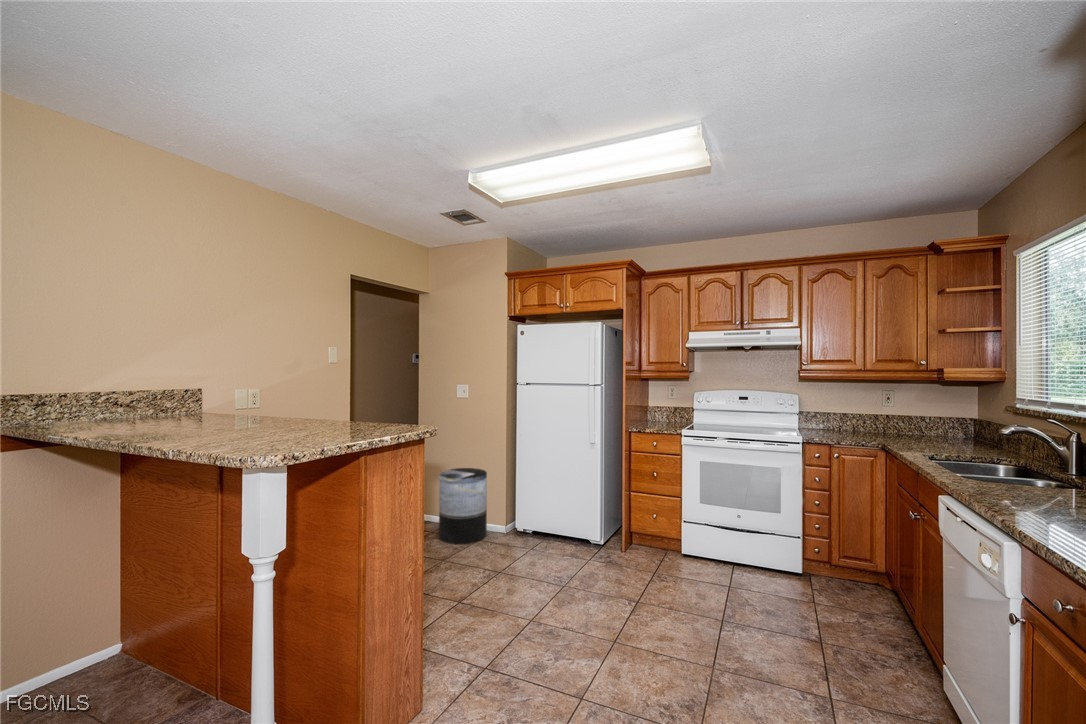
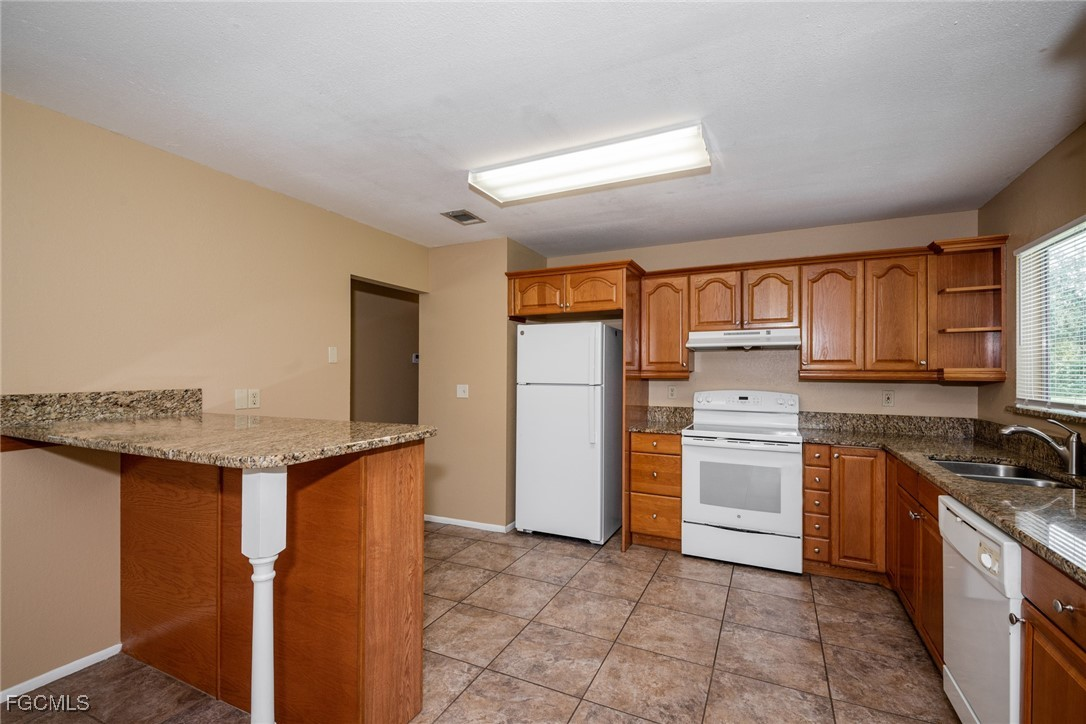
- trash can [438,467,488,545]
